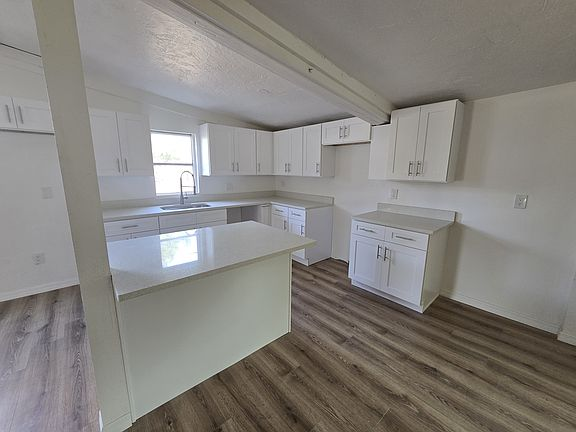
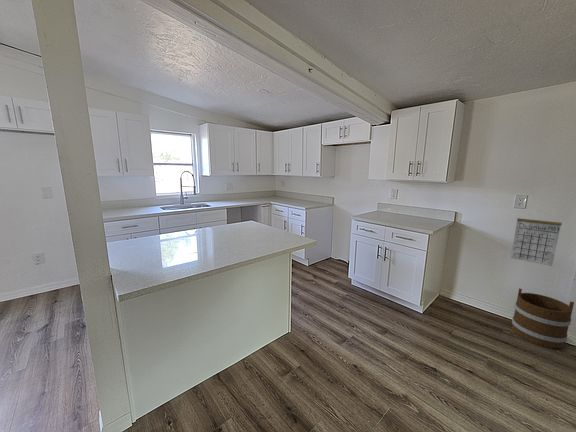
+ bucket [511,287,575,350]
+ calendar [510,209,563,267]
